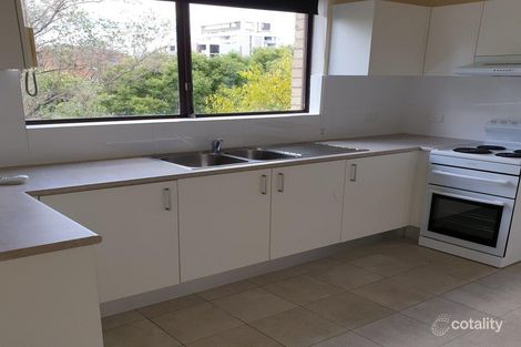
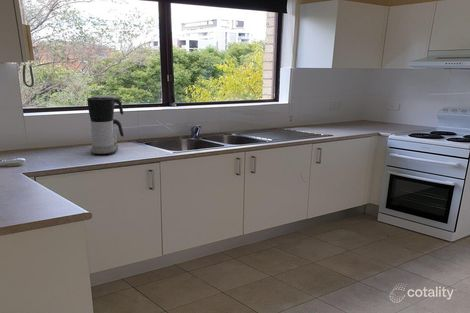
+ coffee maker [86,94,125,156]
